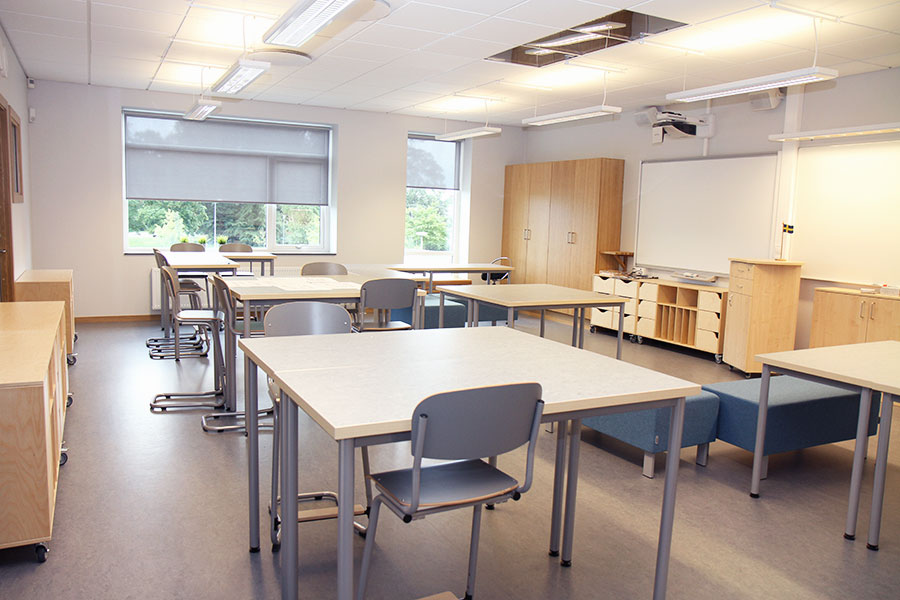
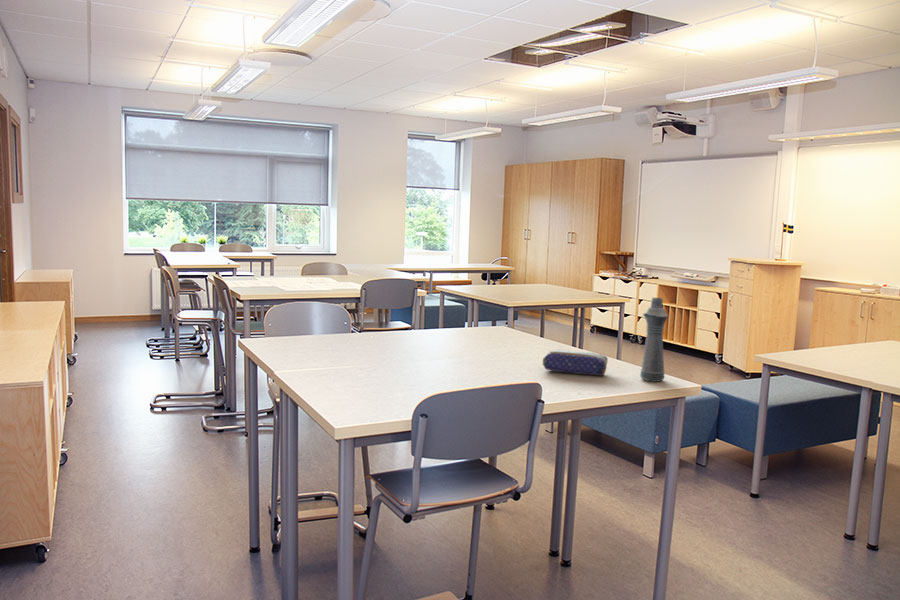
+ bottle [639,297,669,383]
+ pencil case [542,348,608,377]
